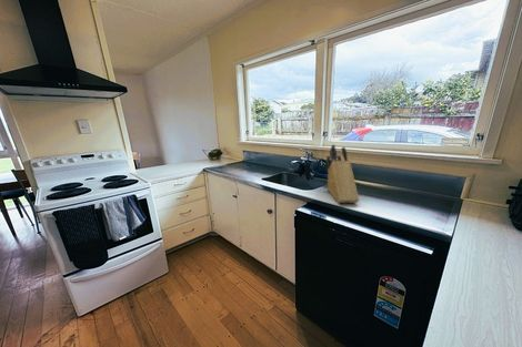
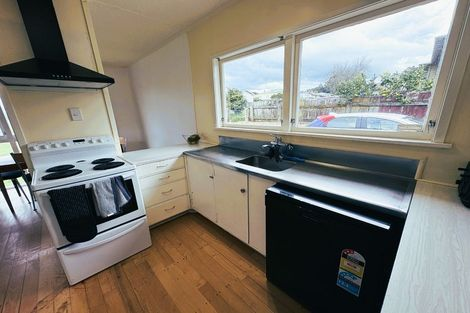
- knife block [325,143,360,204]
